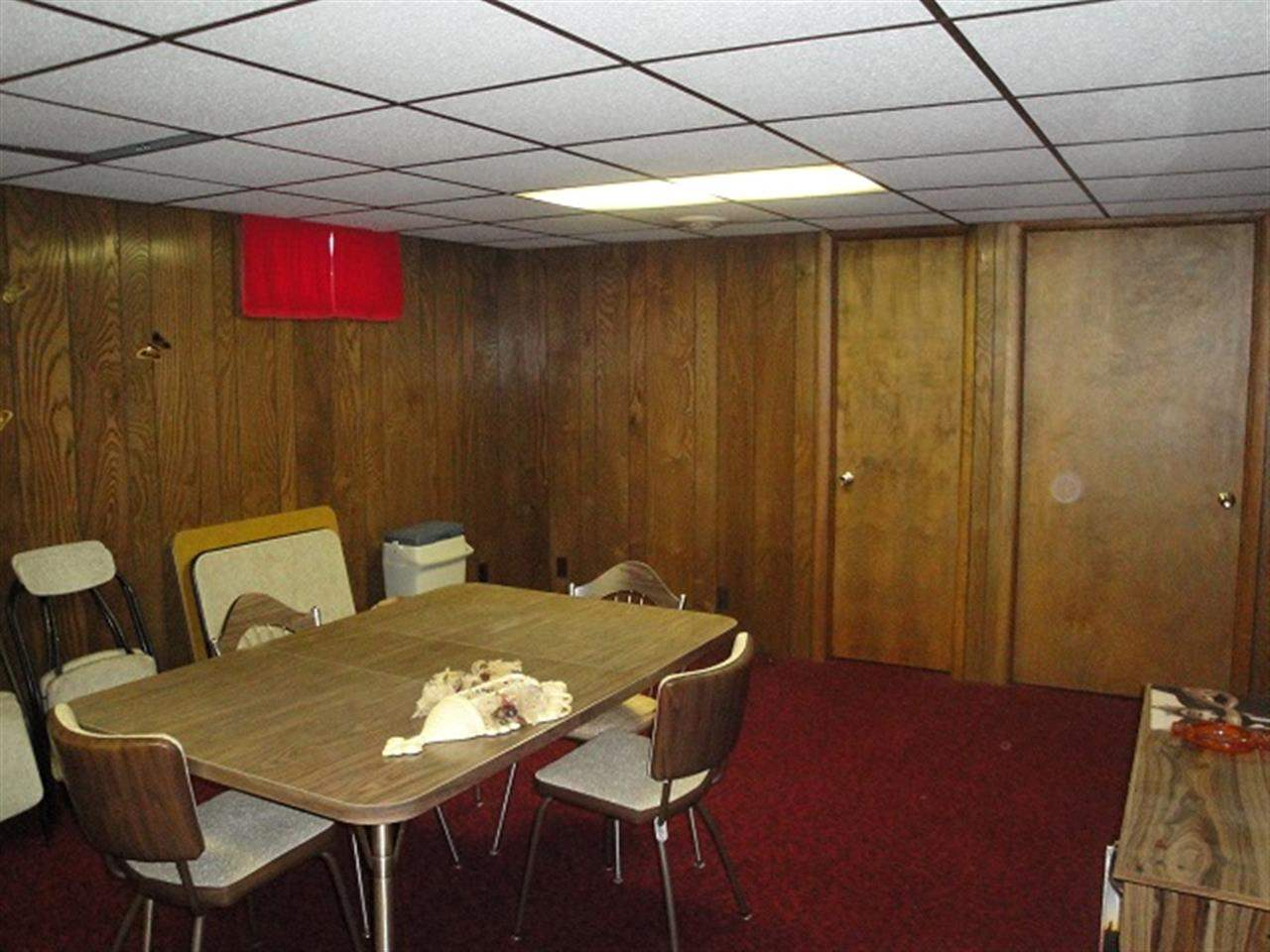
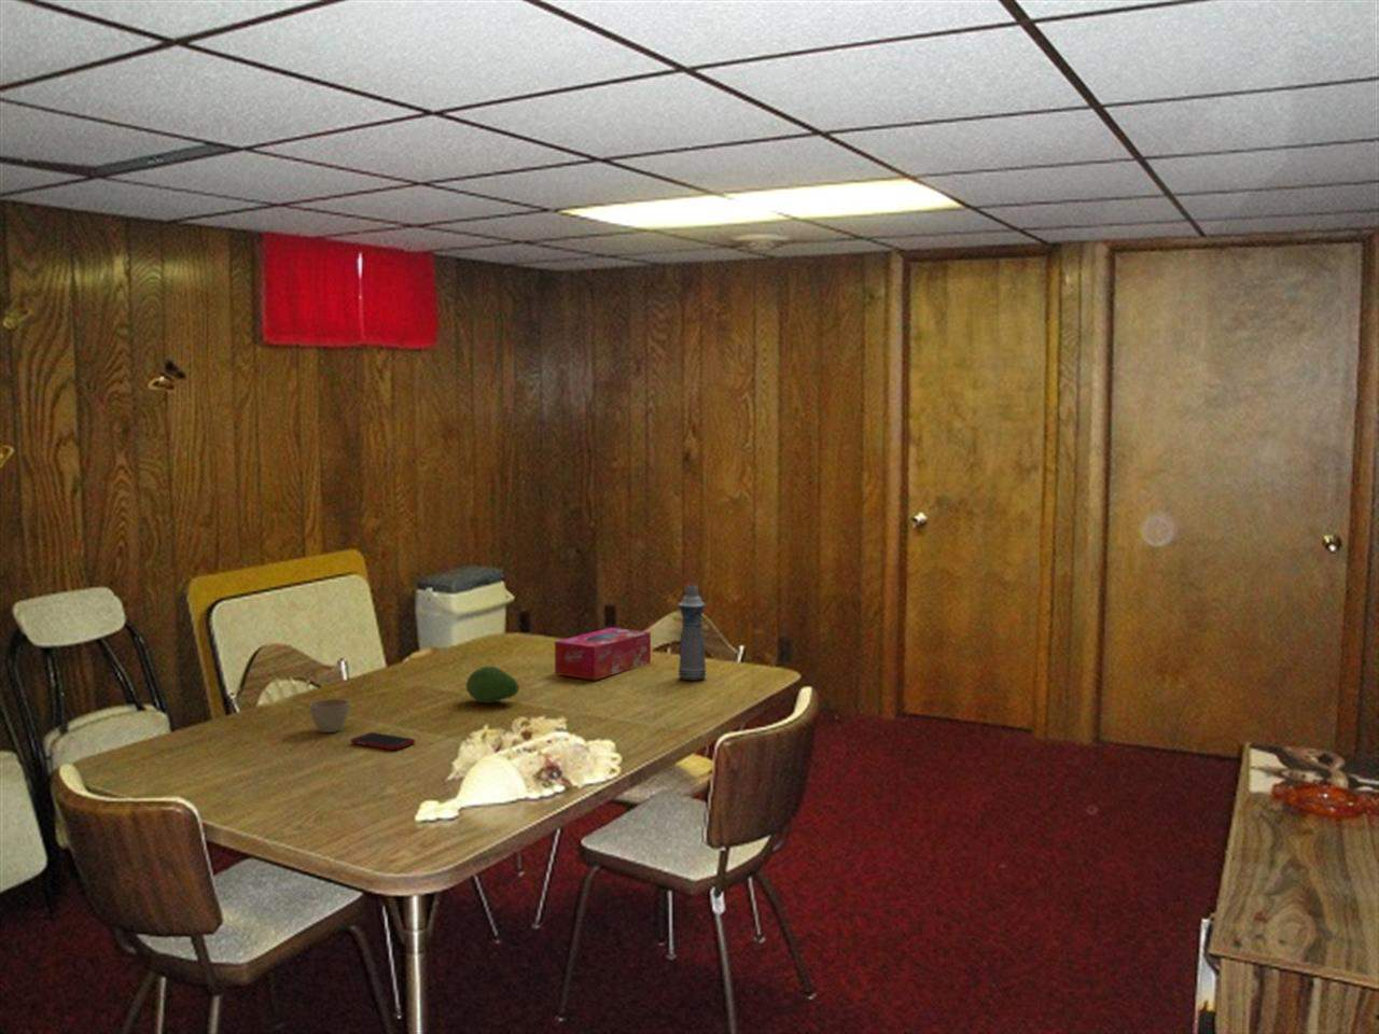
+ fruit [466,666,520,704]
+ tissue box [554,627,651,681]
+ cell phone [350,731,416,751]
+ flower pot [308,698,351,733]
+ bottle [678,583,707,681]
